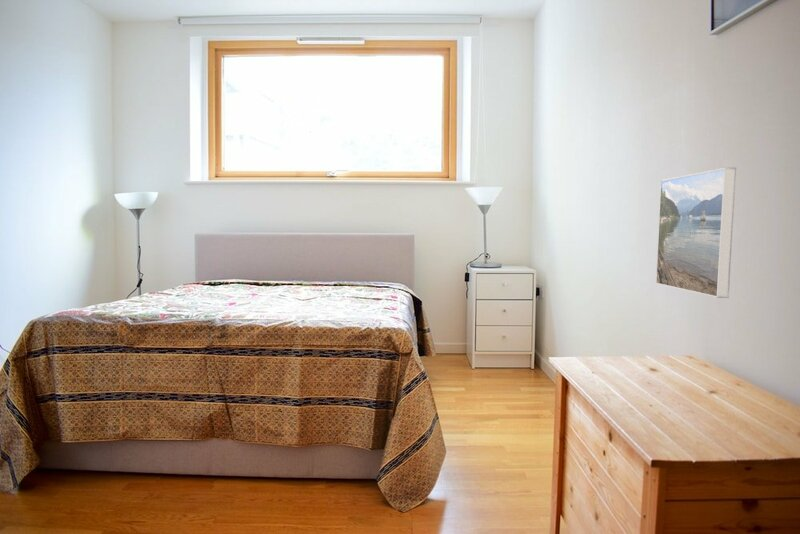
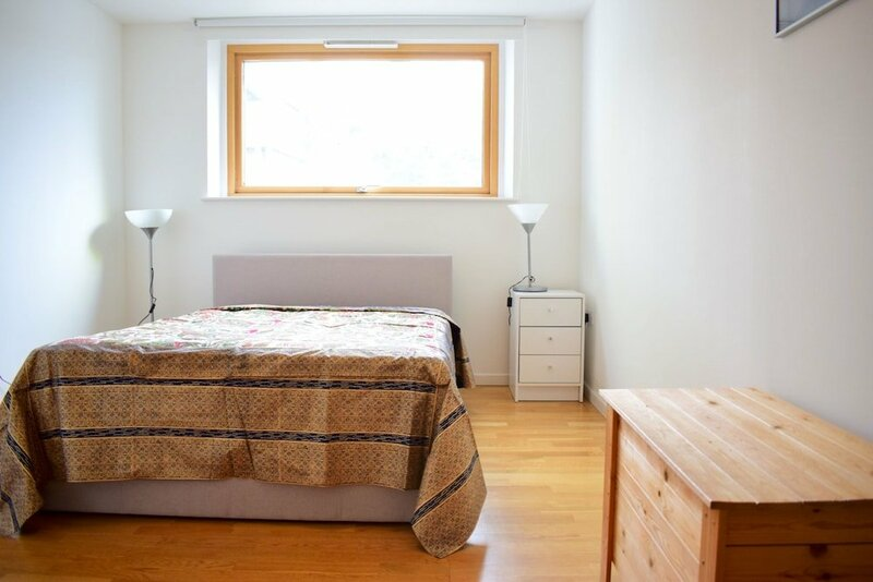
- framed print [655,166,737,299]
